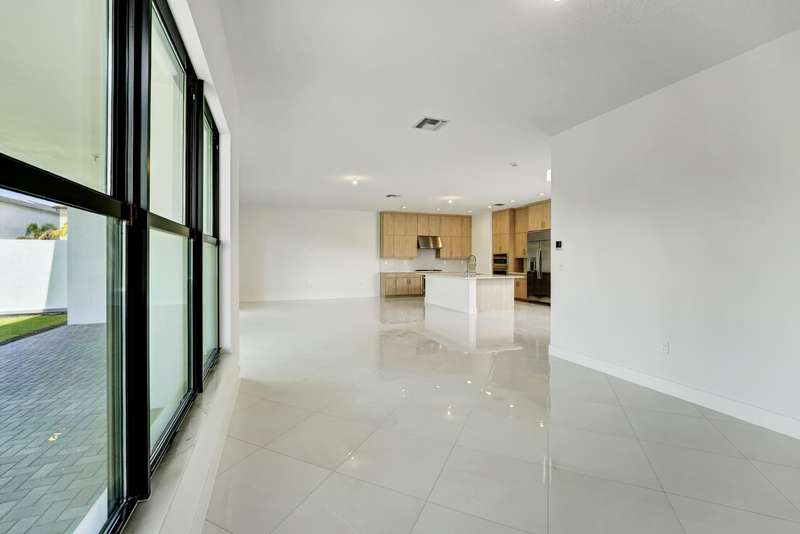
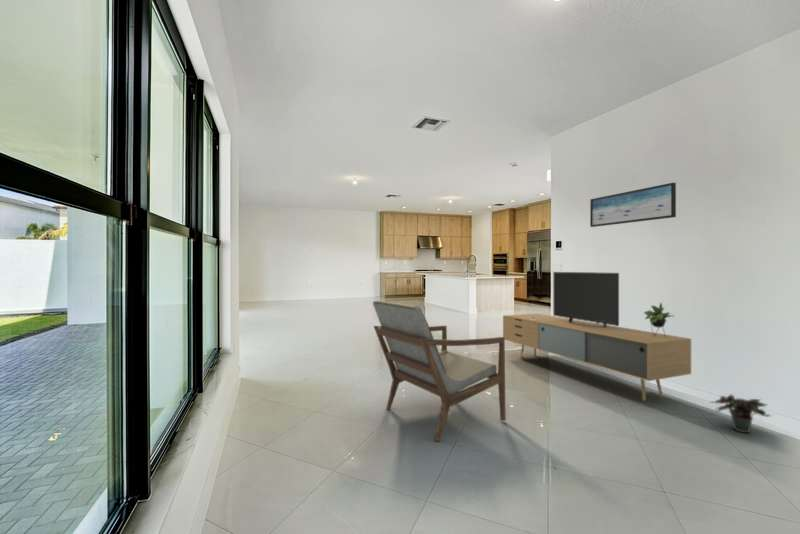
+ media console [502,271,692,402]
+ armchair [372,300,507,442]
+ wall art [589,182,677,228]
+ potted plant [708,394,773,434]
